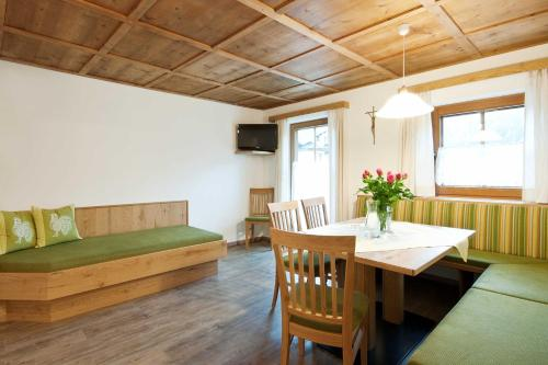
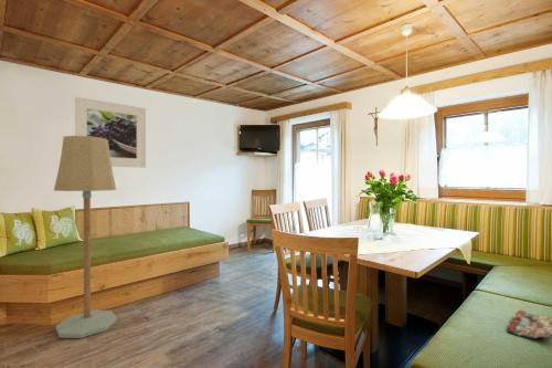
+ magazine [506,309,552,340]
+ floor lamp [53,135,118,339]
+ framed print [74,96,147,169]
